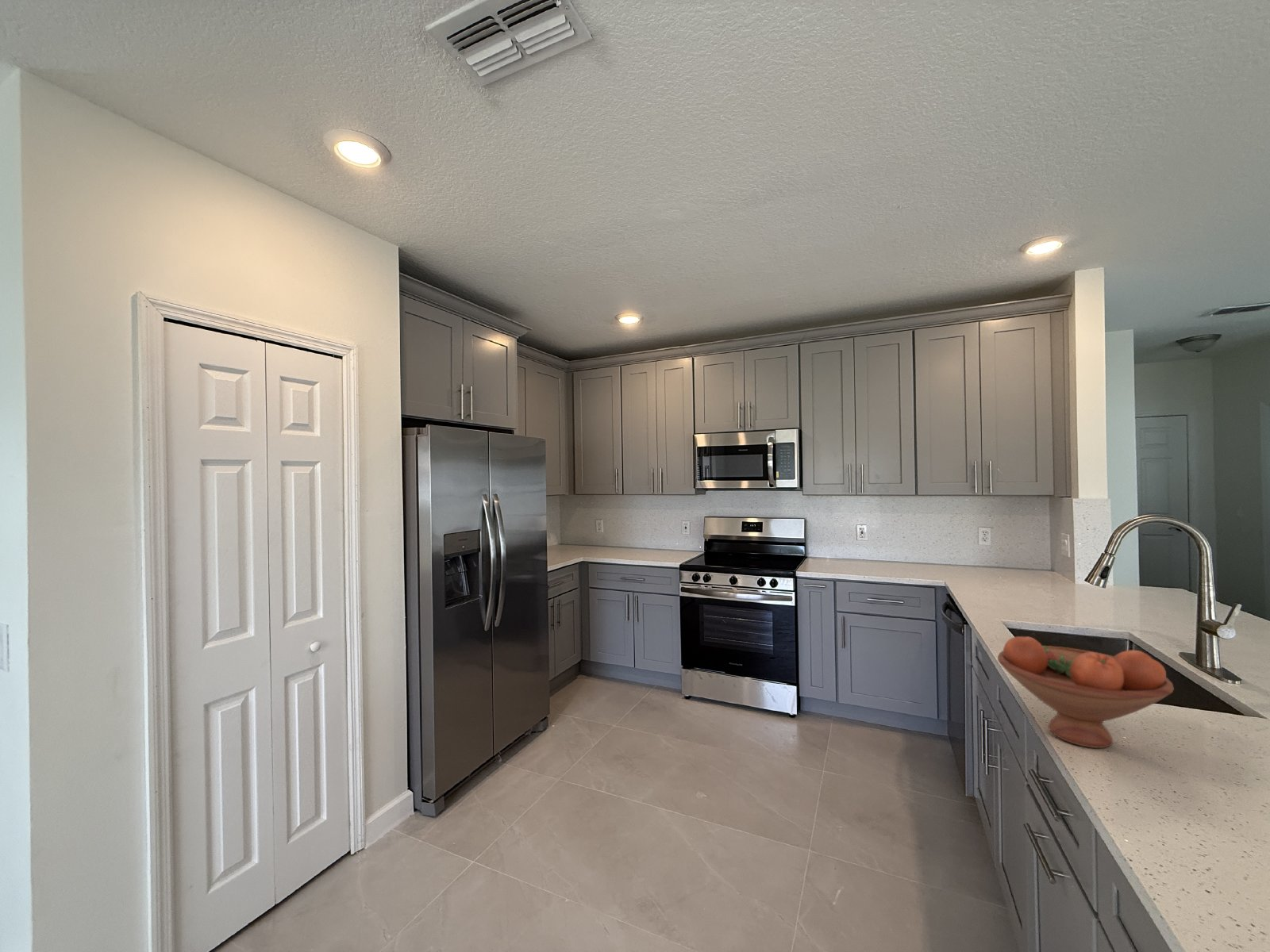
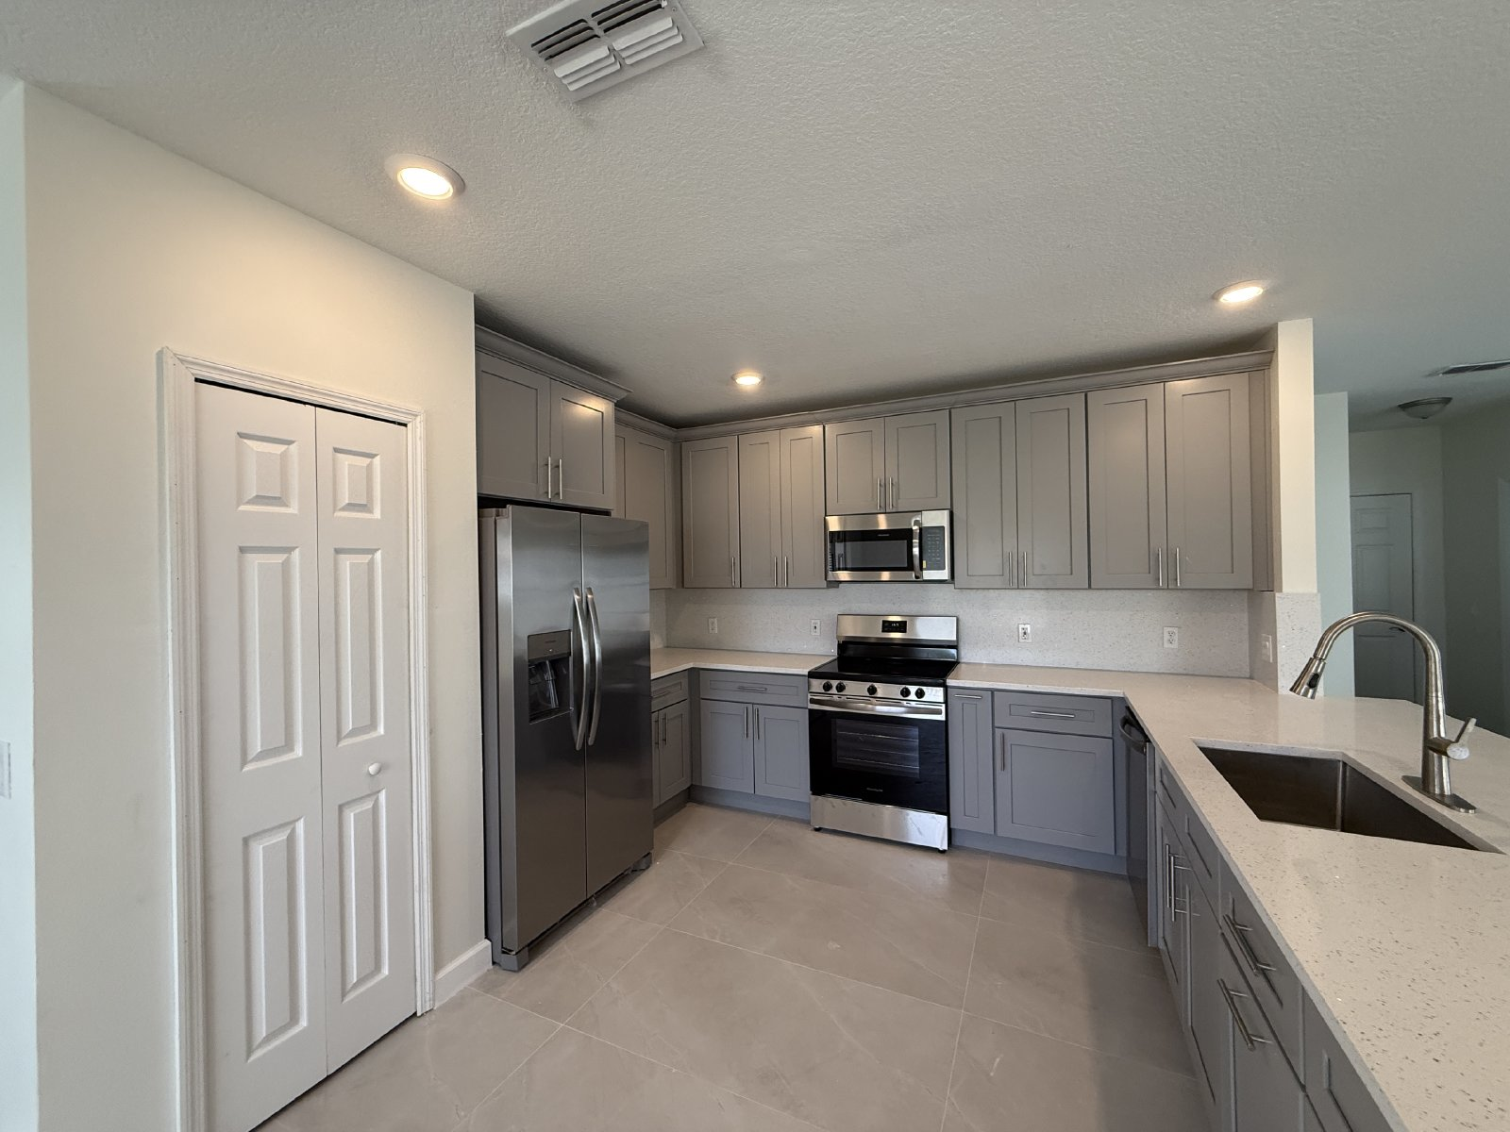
- fruit bowl [997,635,1175,749]
